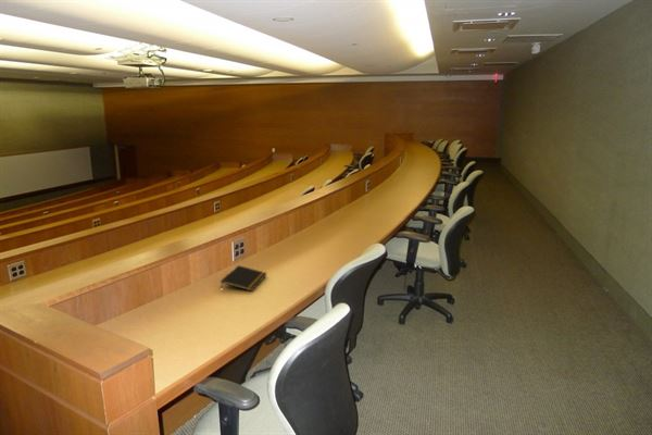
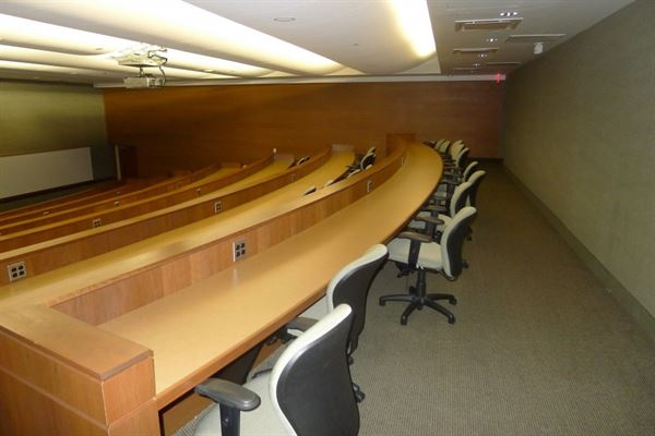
- notepad [220,264,267,293]
